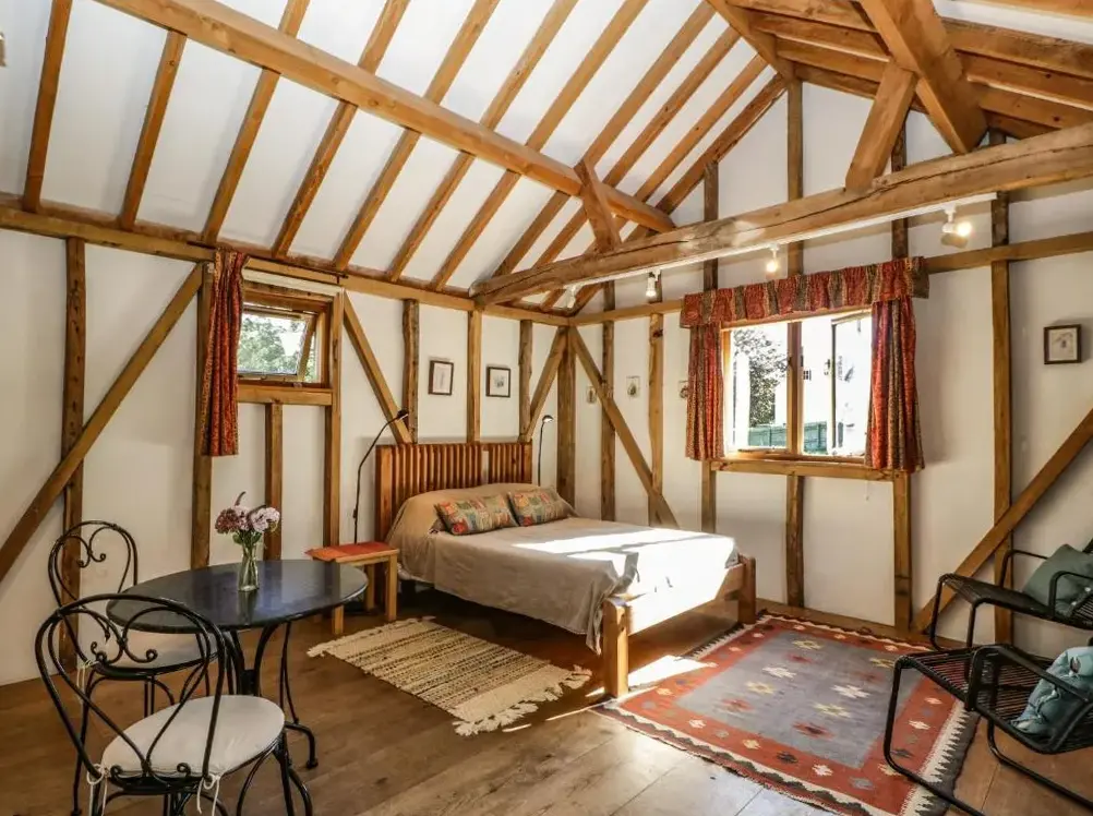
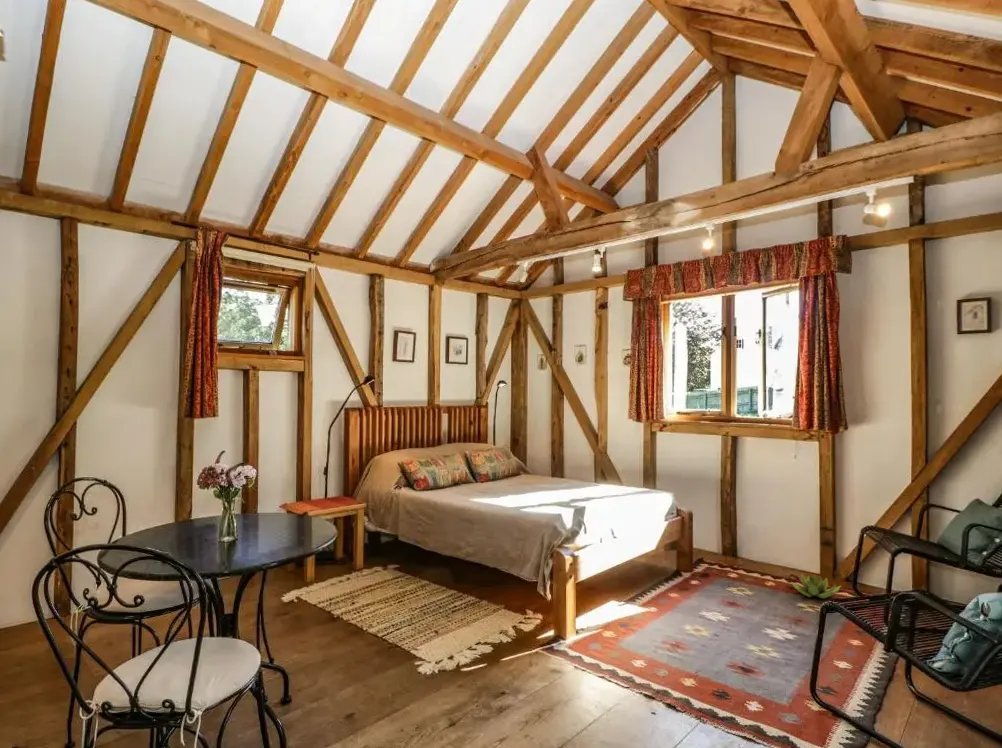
+ decorative plant [790,573,843,599]
